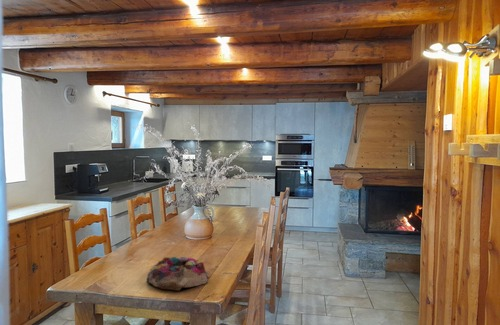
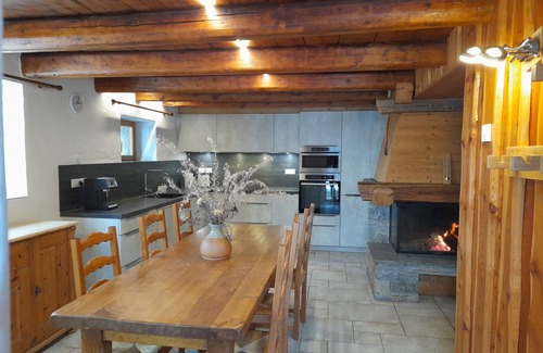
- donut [146,256,210,292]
